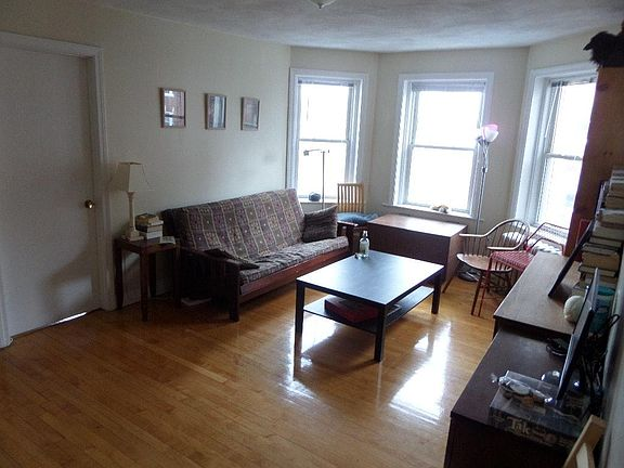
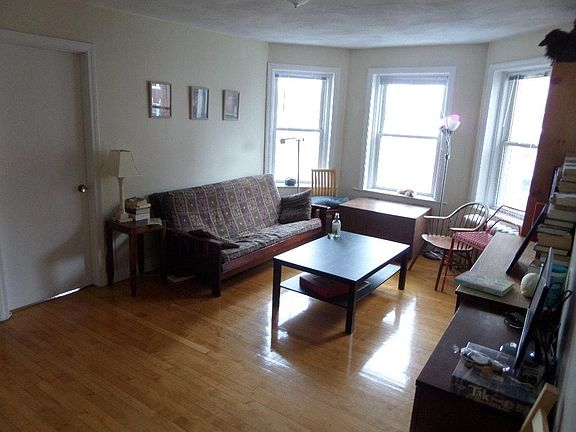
+ book [453,270,515,297]
